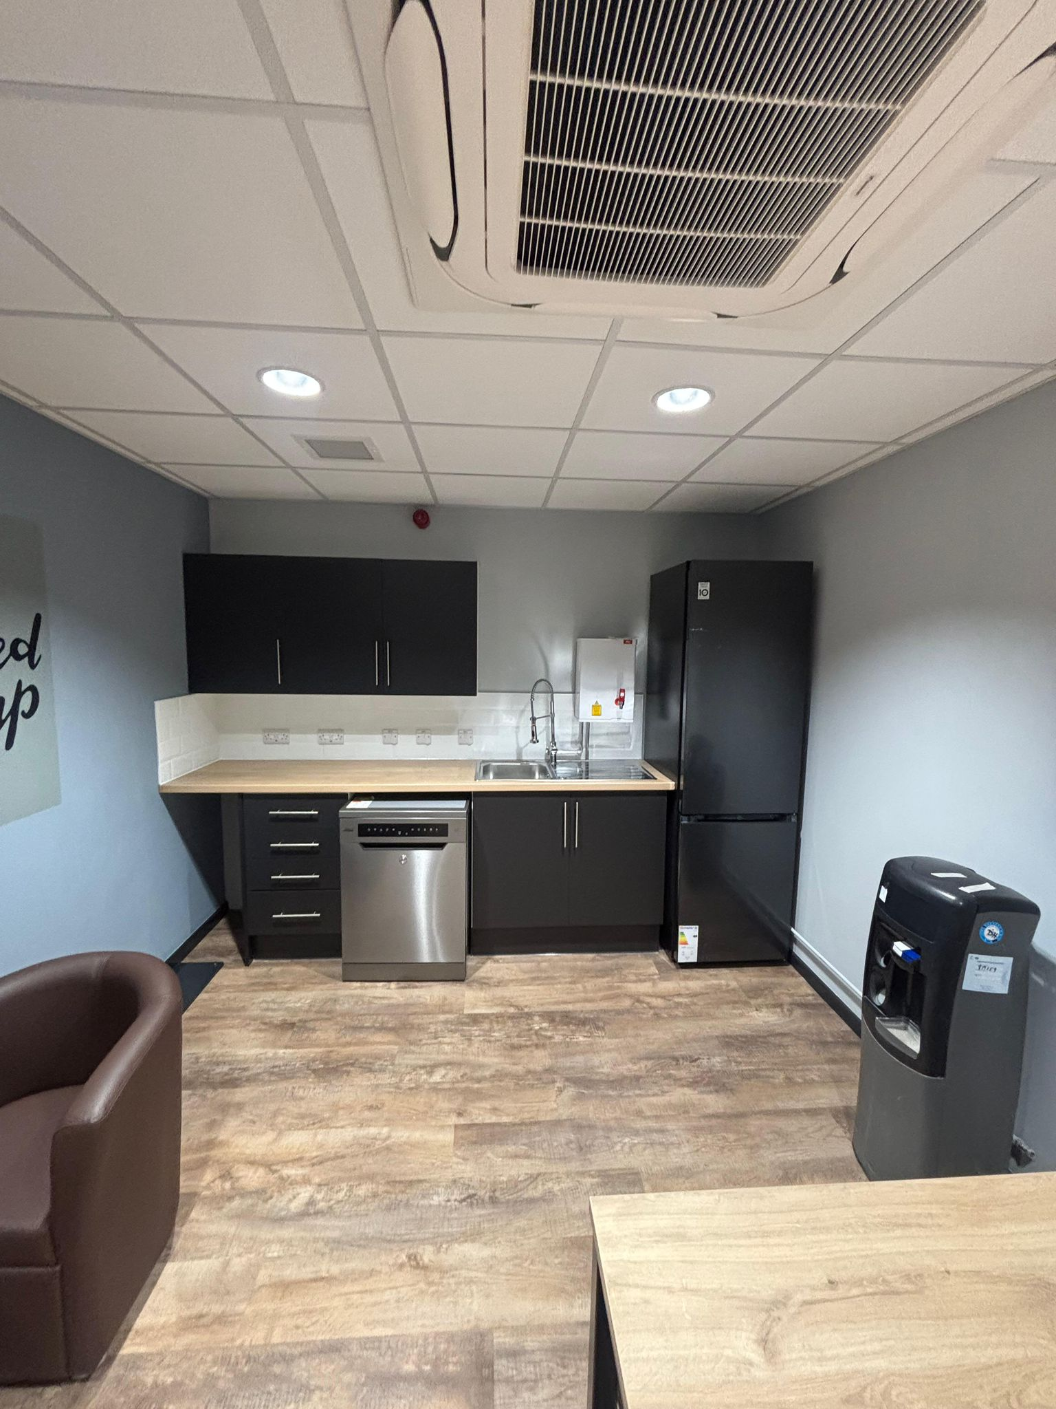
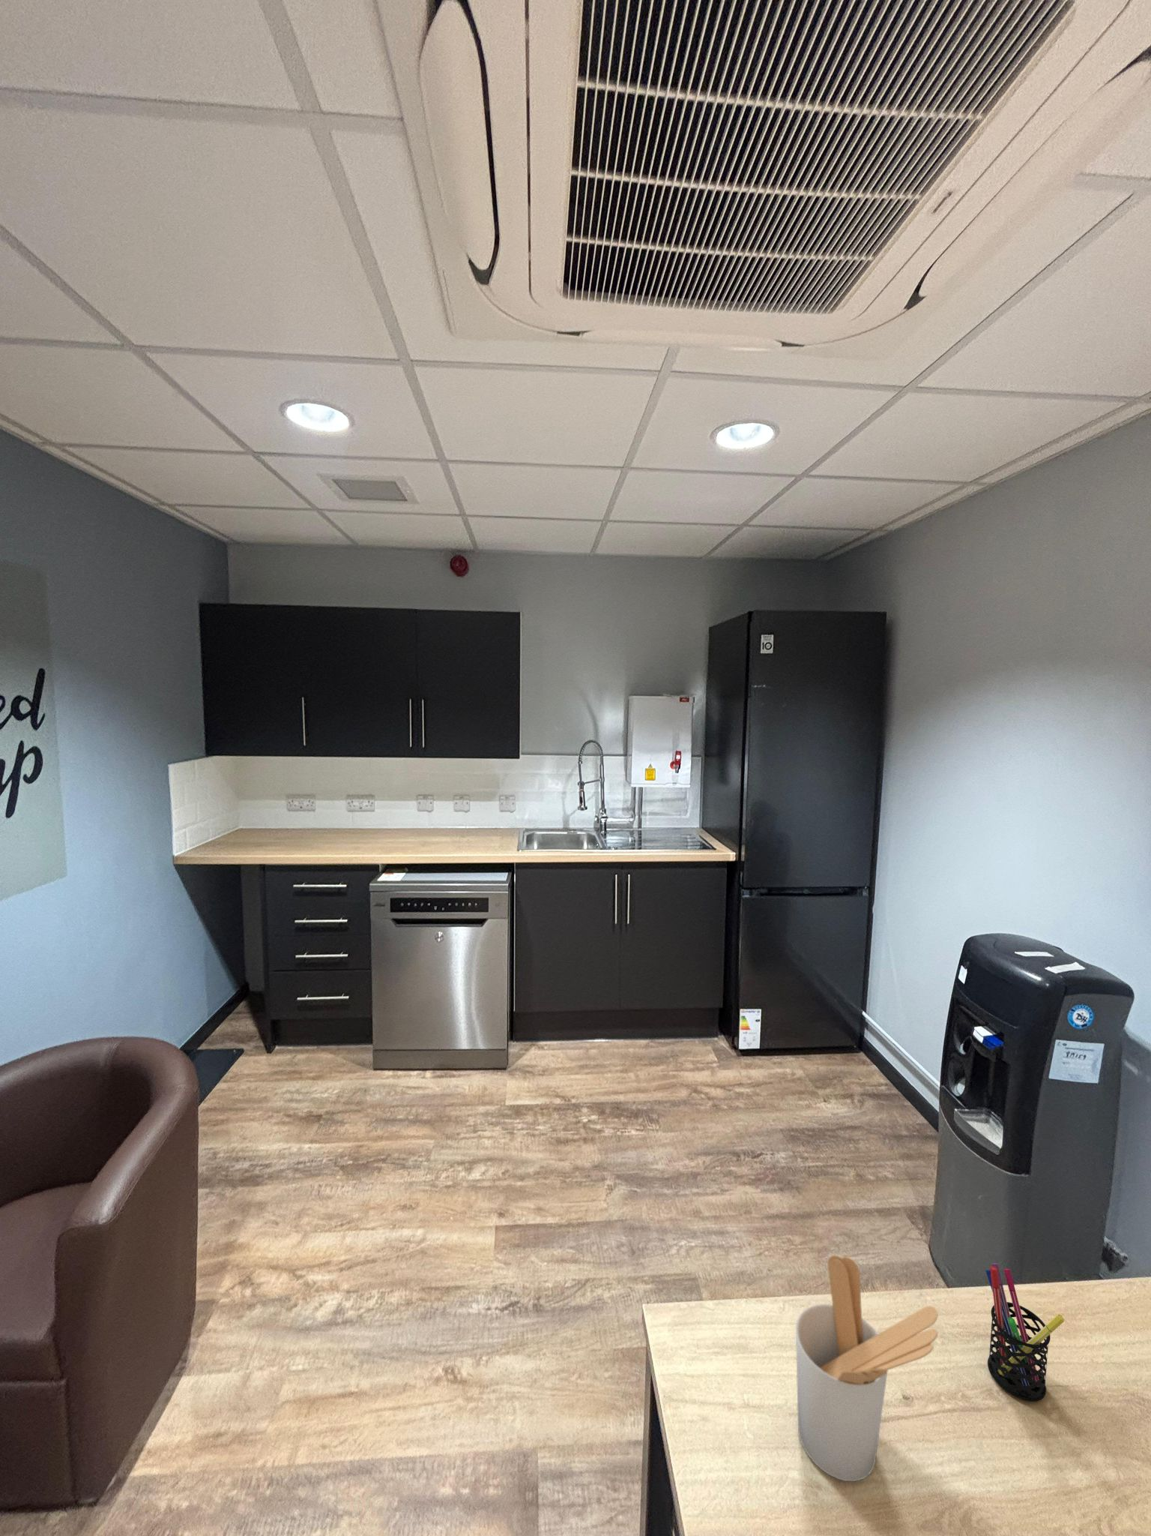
+ pen holder [985,1263,1065,1403]
+ utensil holder [796,1254,939,1482]
